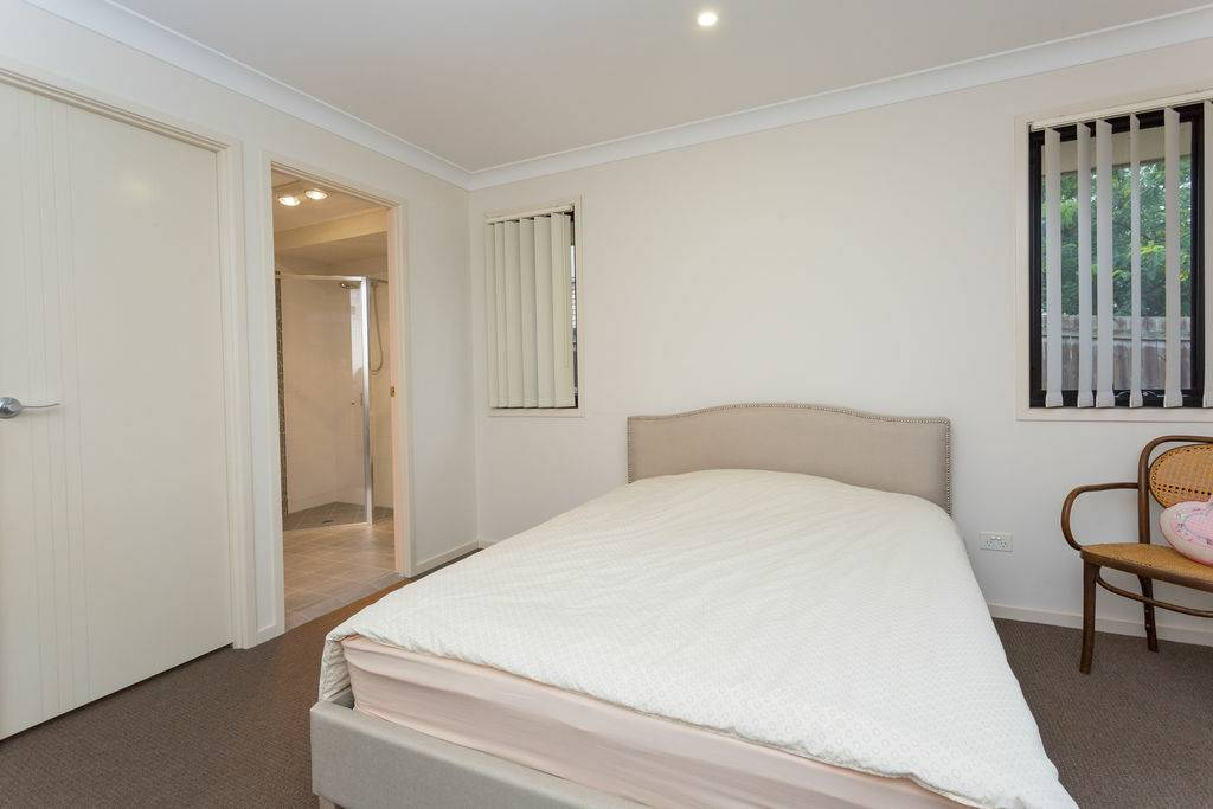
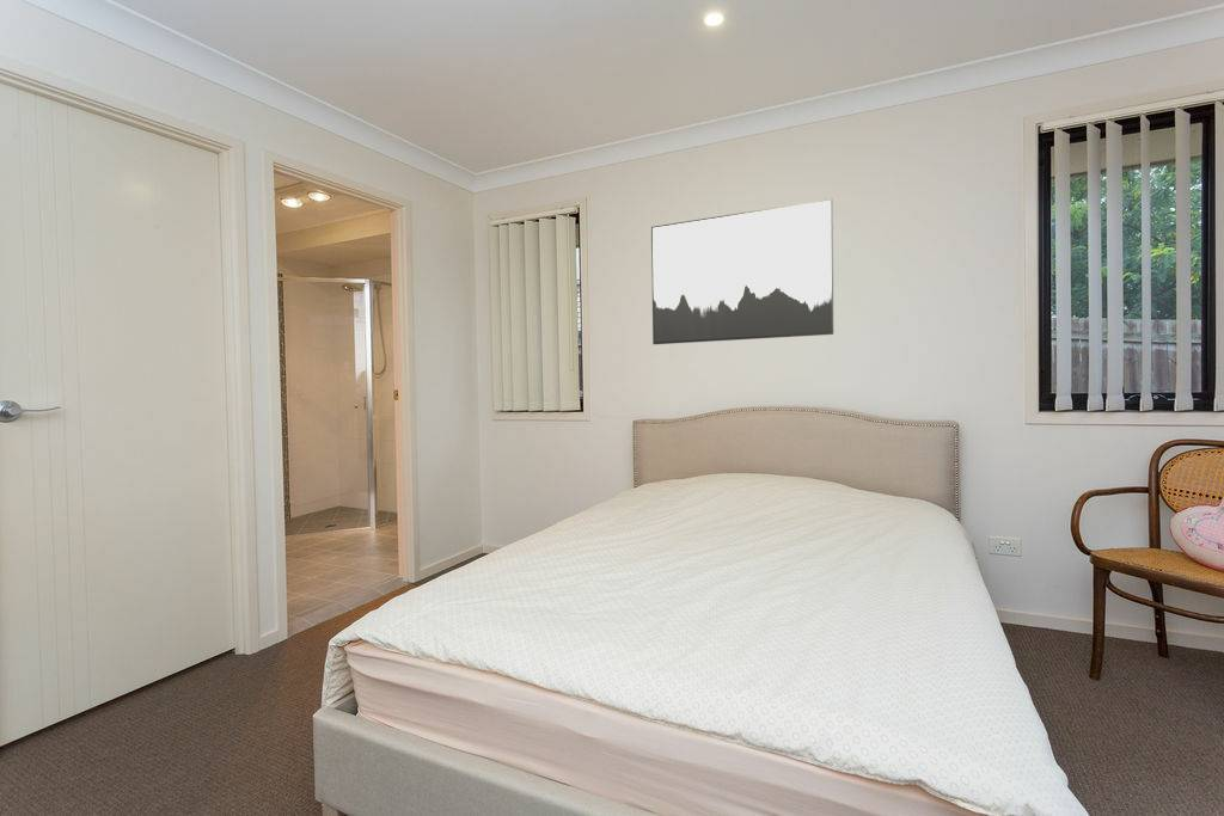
+ wall art [650,198,834,345]
